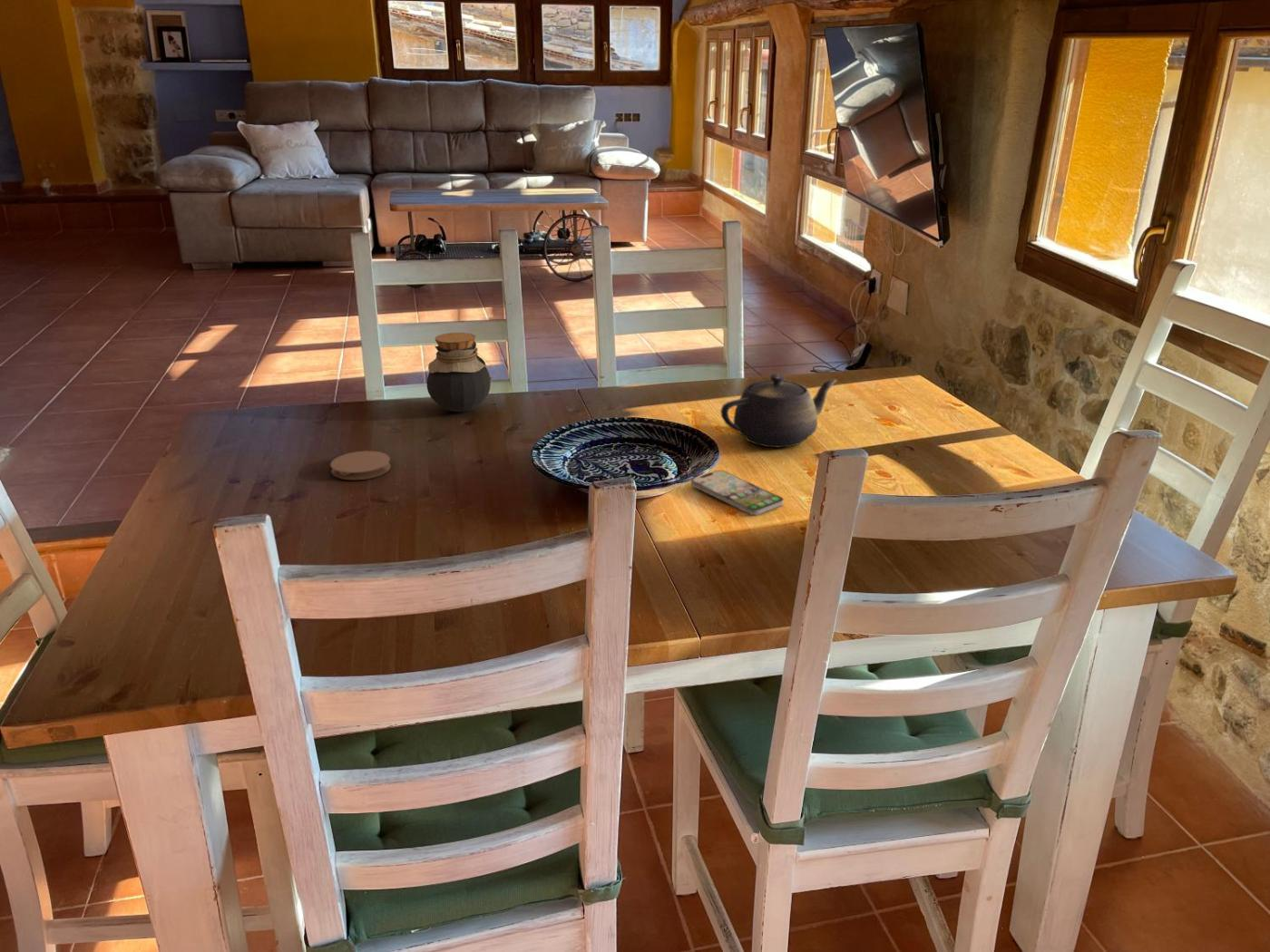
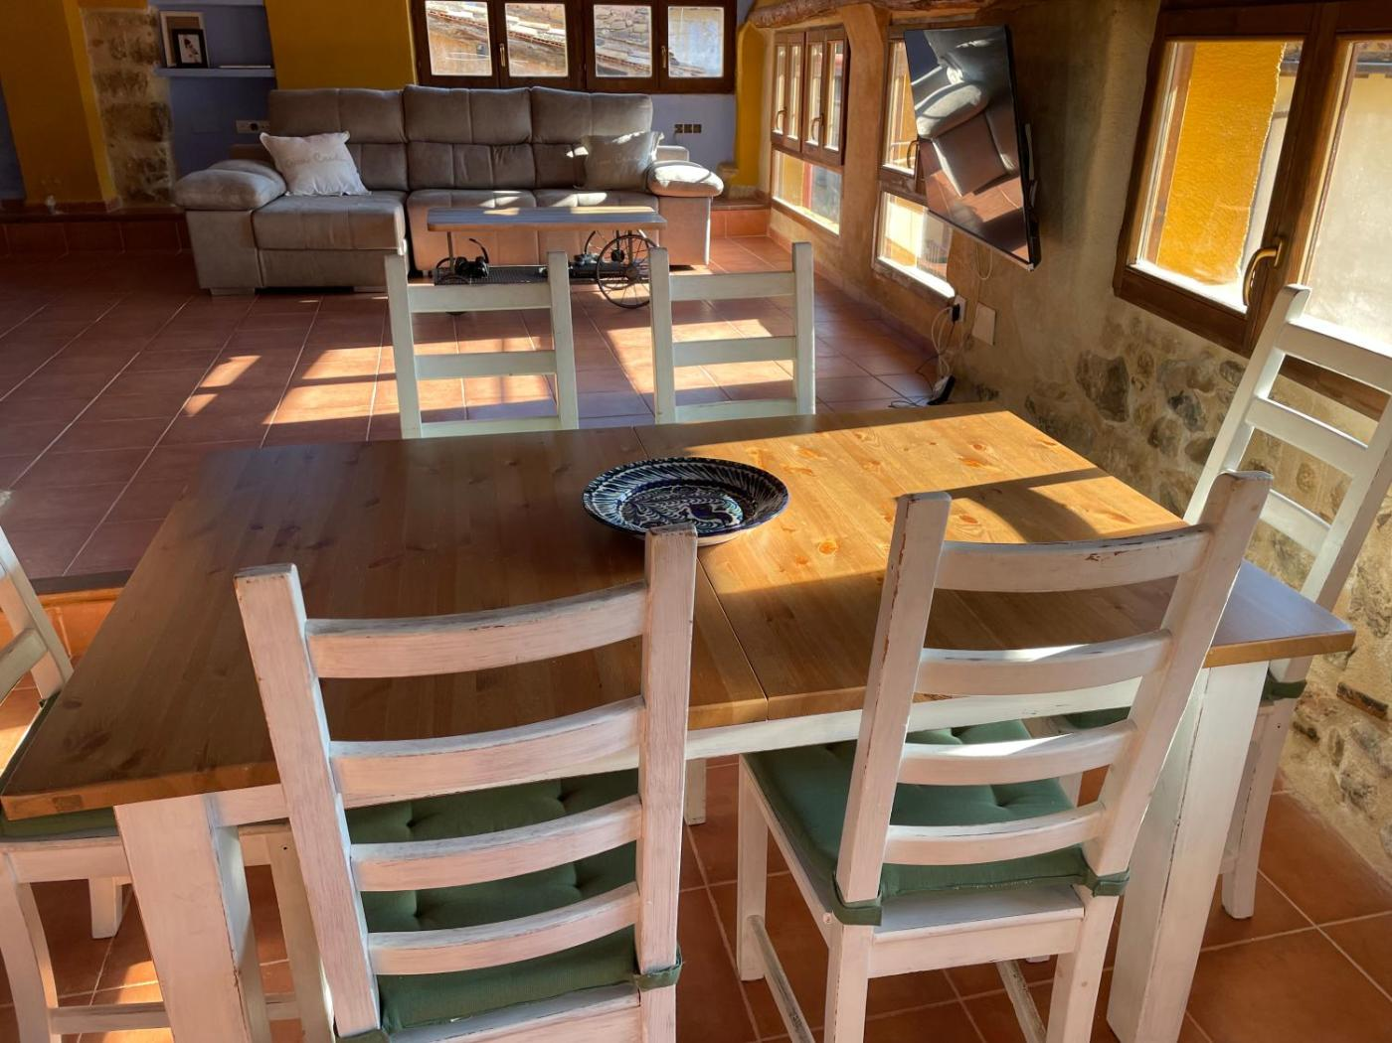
- smartphone [690,470,784,516]
- jar [426,332,495,413]
- teapot [719,374,837,448]
- coaster [329,450,392,481]
